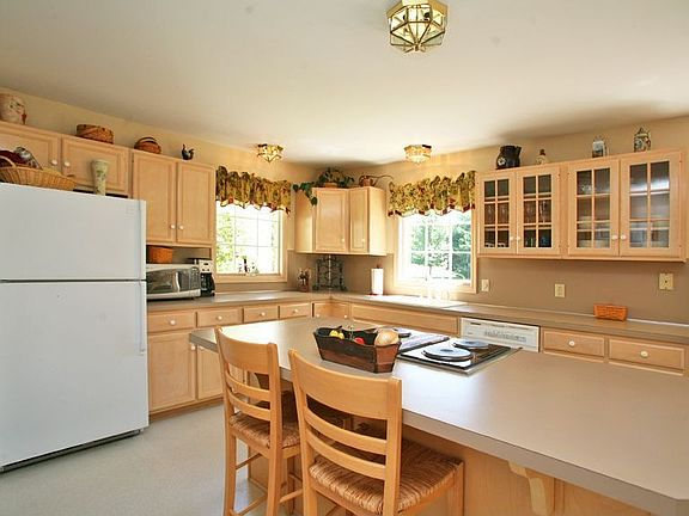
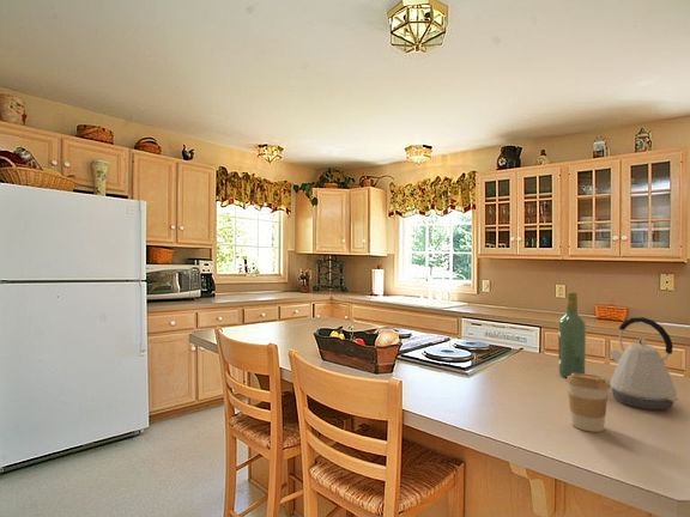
+ kettle [609,316,679,410]
+ wine bottle [557,291,587,378]
+ coffee cup [565,373,611,433]
